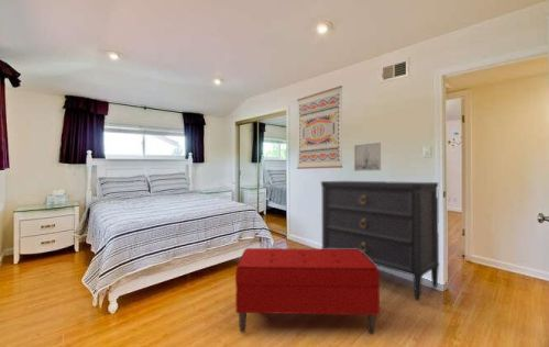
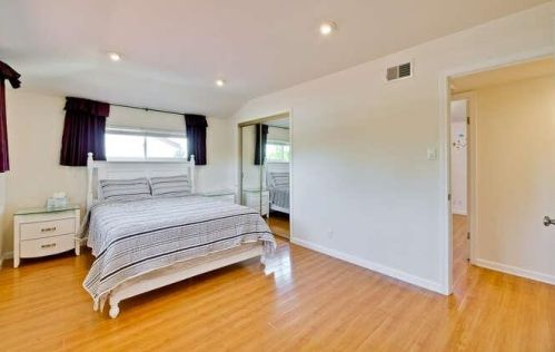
- wall art [353,142,382,172]
- bench [234,247,381,335]
- wall art [296,85,343,170]
- dresser [320,180,440,302]
